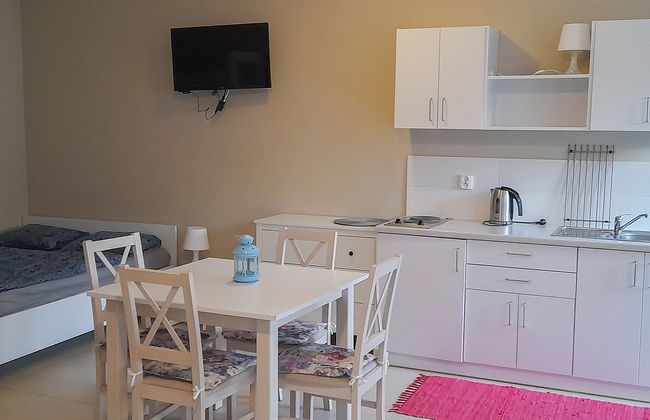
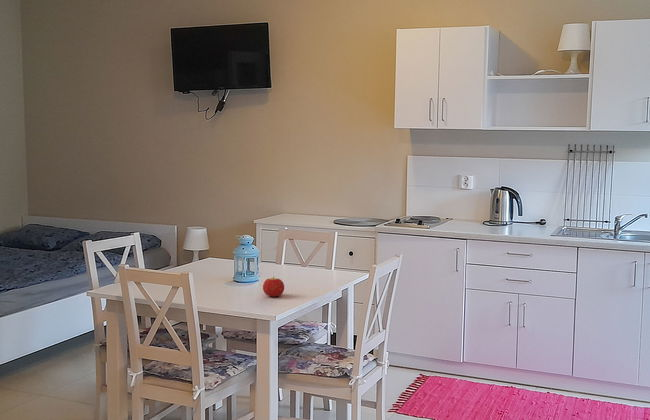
+ fruit [262,276,285,298]
